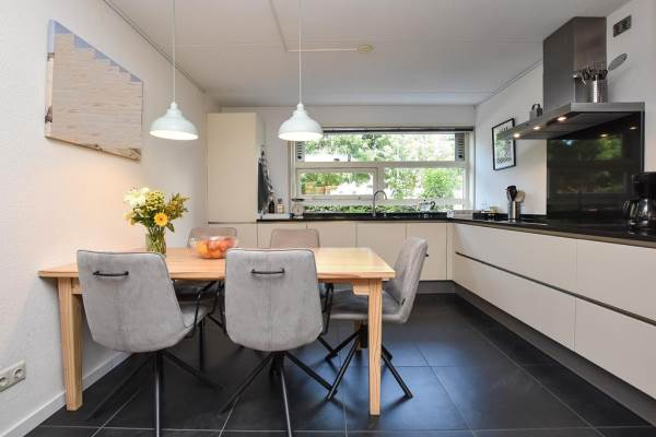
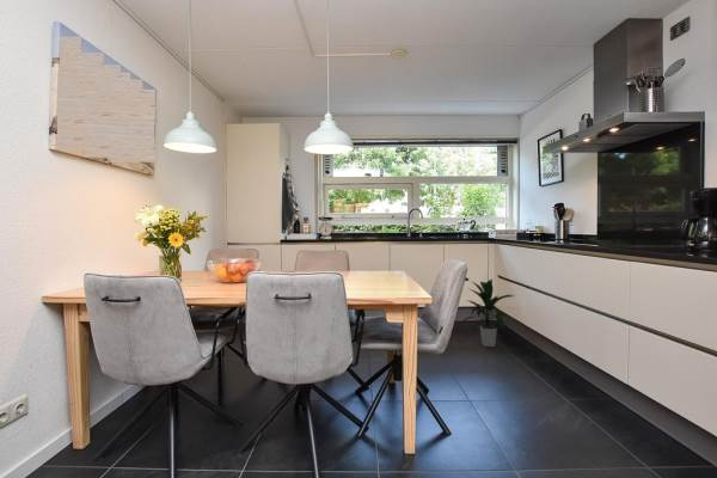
+ indoor plant [458,278,516,348]
